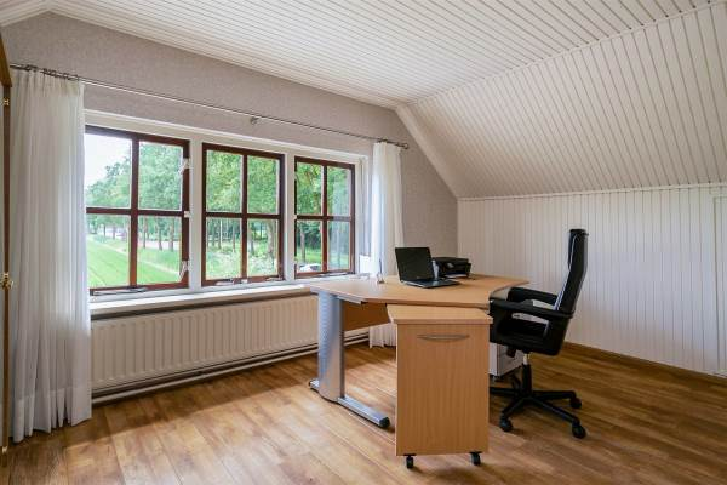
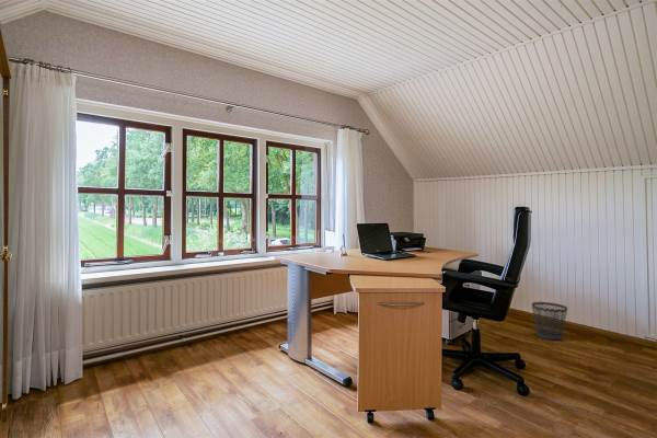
+ wastebasket [531,301,568,341]
